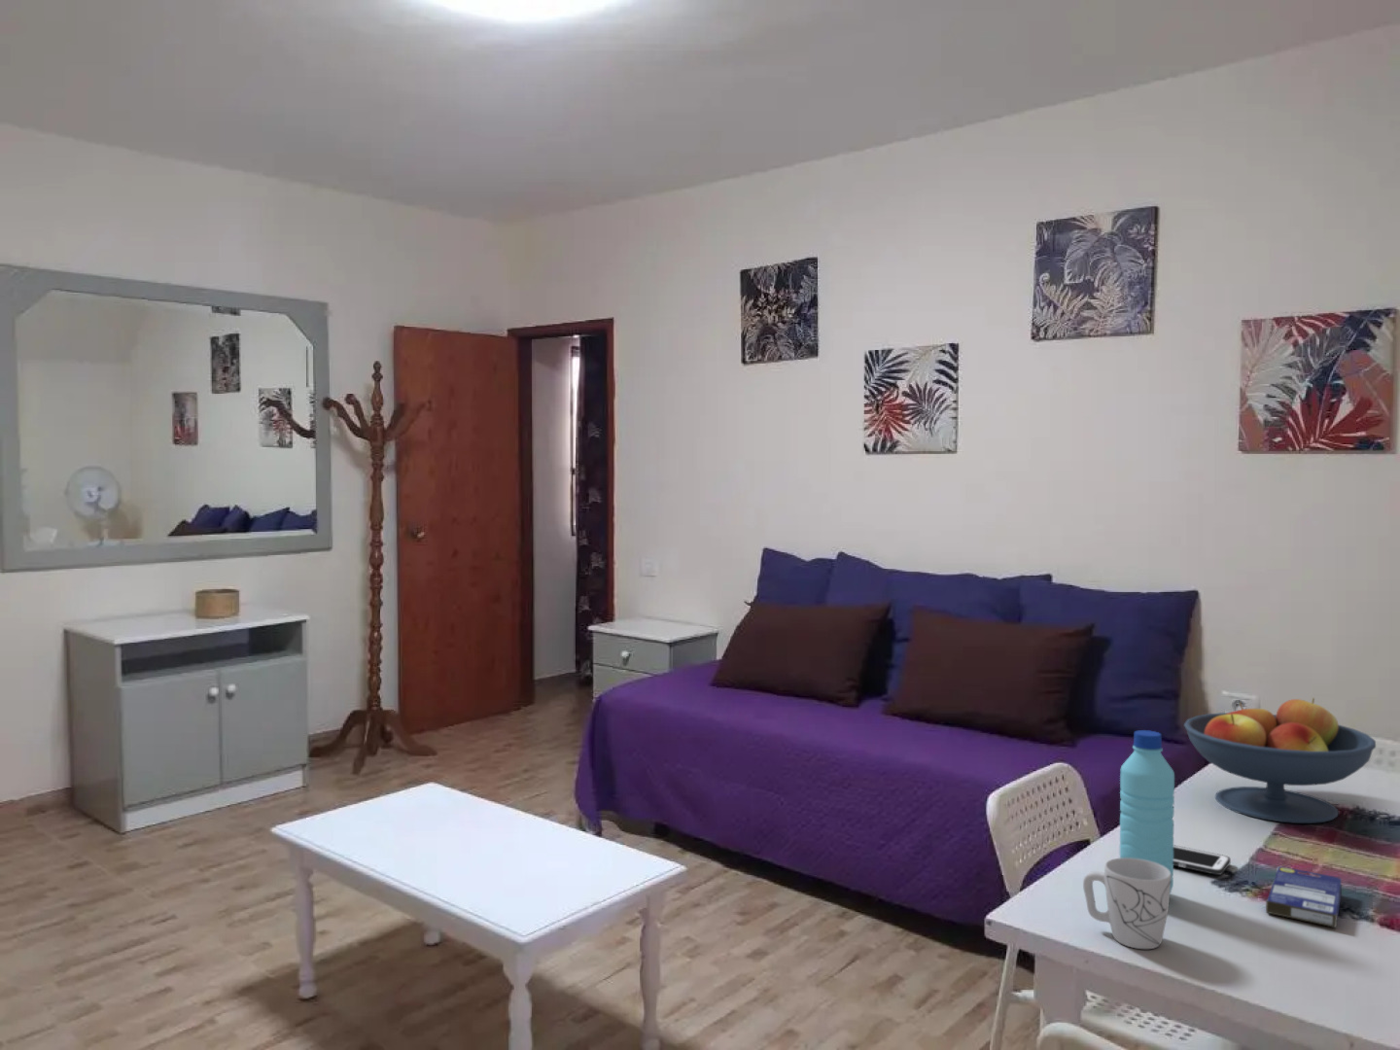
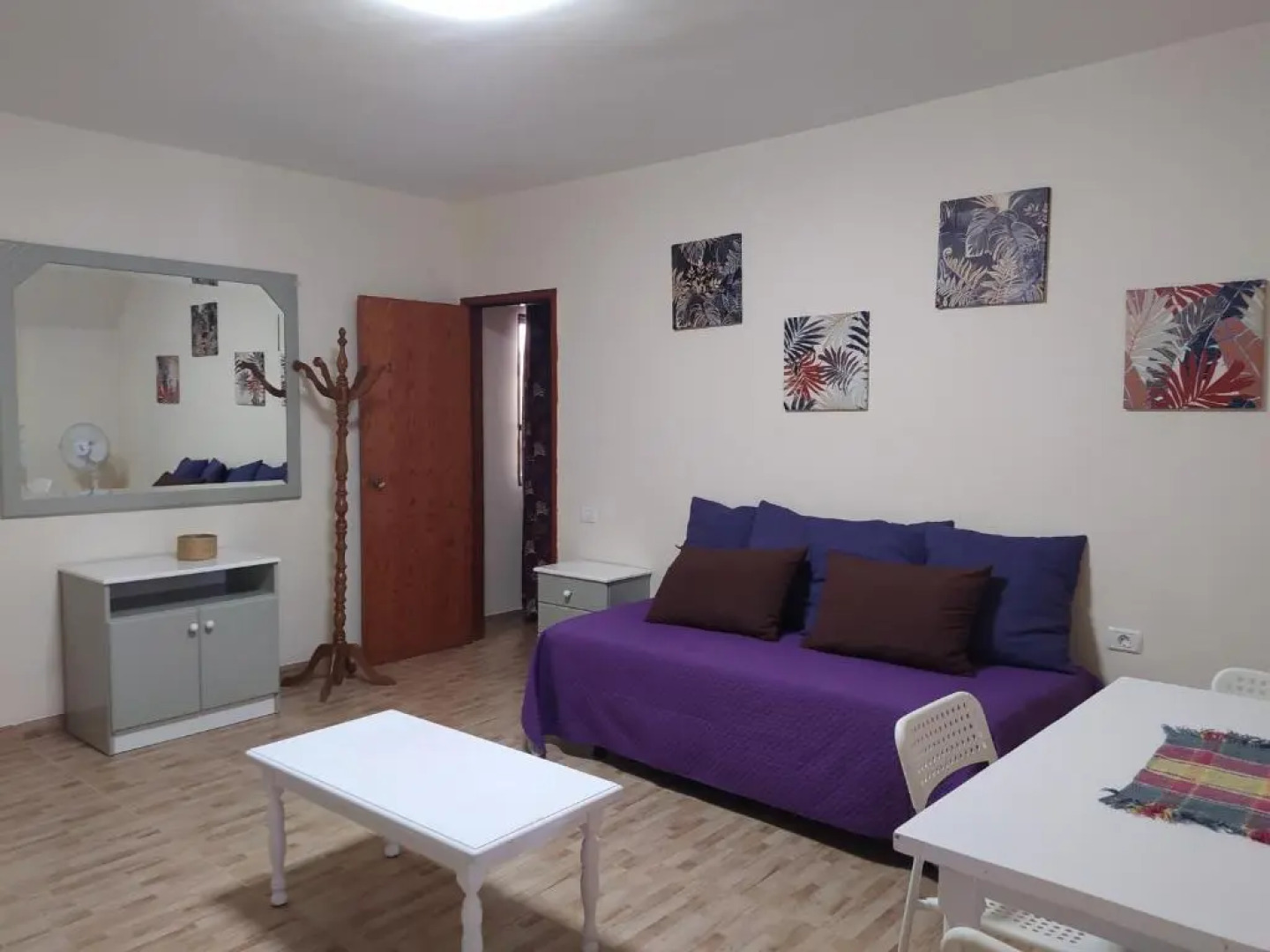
- mug [1083,857,1172,950]
- water bottle [1119,729,1175,896]
- small box [1264,866,1343,929]
- cell phone [1173,844,1231,876]
- fruit bowl [1183,697,1377,824]
